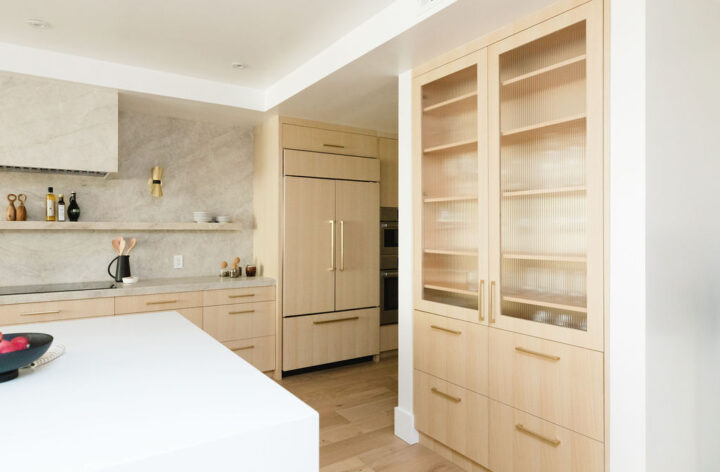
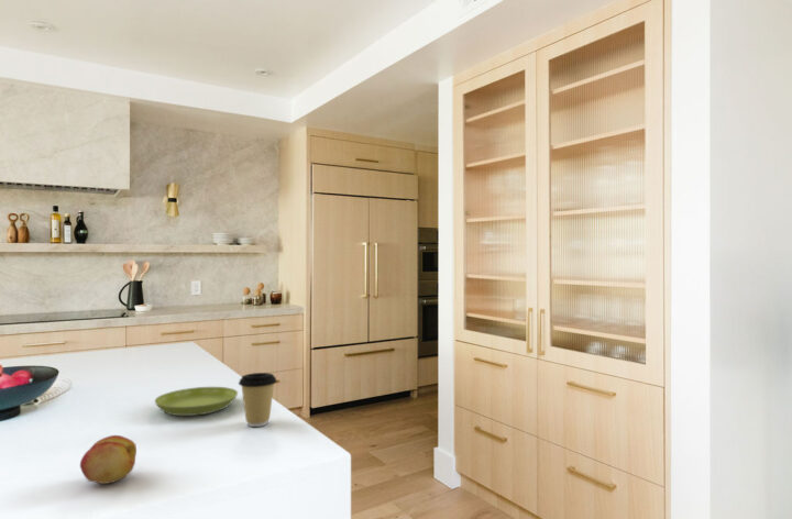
+ saucer [154,386,239,417]
+ fruit [79,434,138,485]
+ coffee cup [238,372,278,428]
